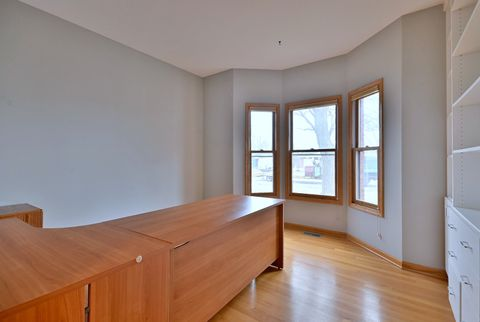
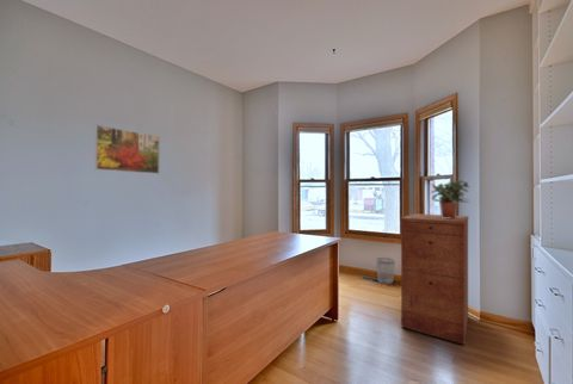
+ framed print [93,124,161,175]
+ wastebasket [375,256,396,285]
+ potted plant [430,179,470,218]
+ filing cabinet [399,212,469,346]
